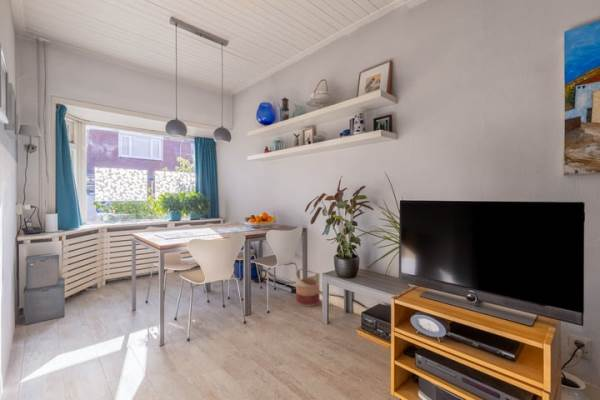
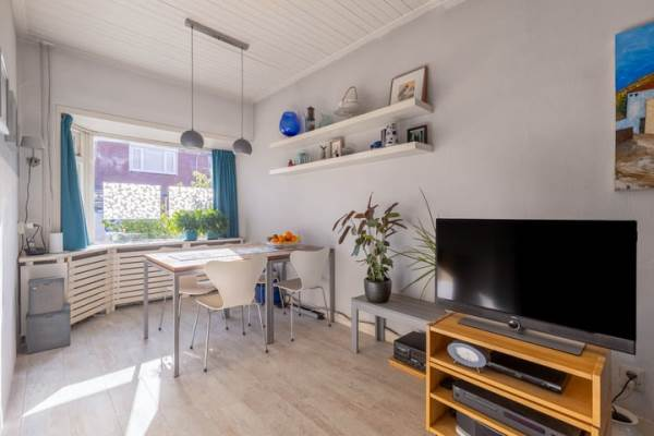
- basket [295,267,321,307]
